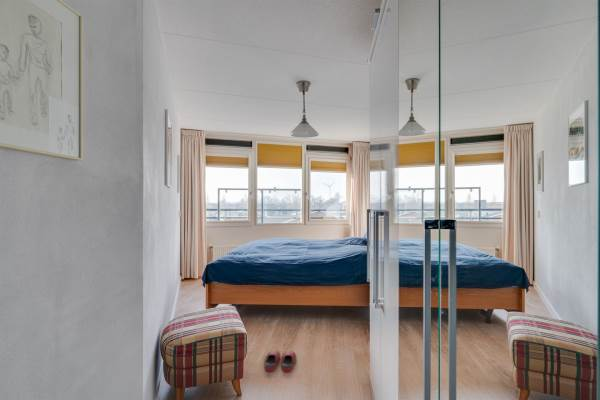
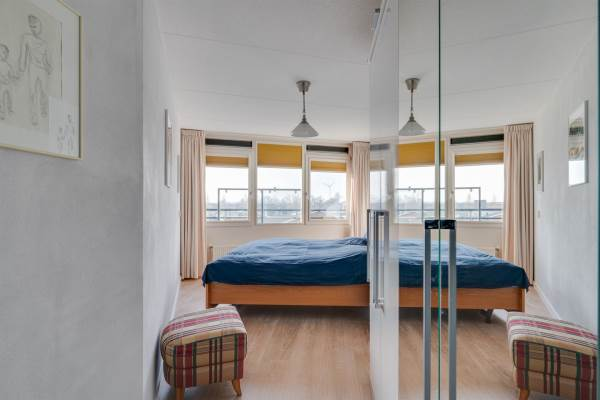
- slippers [264,349,297,374]
